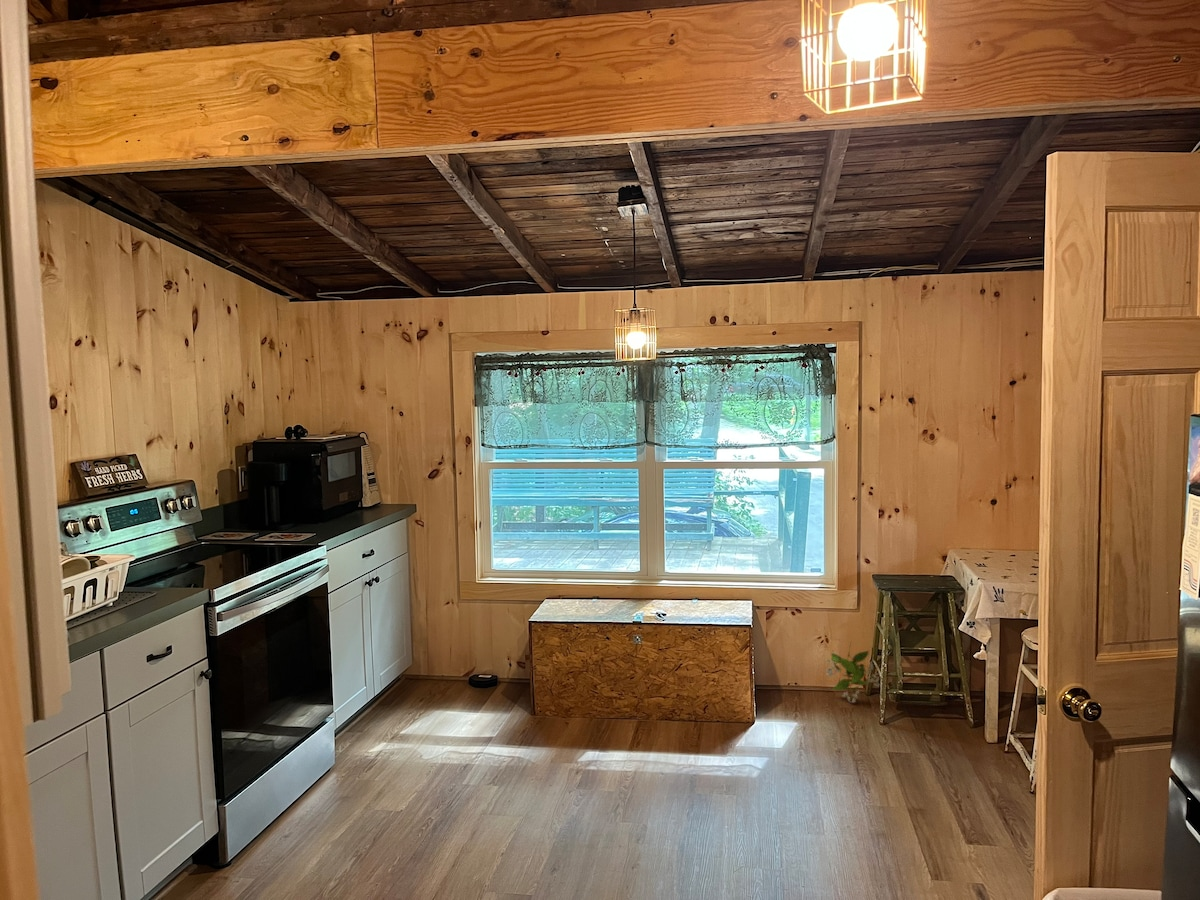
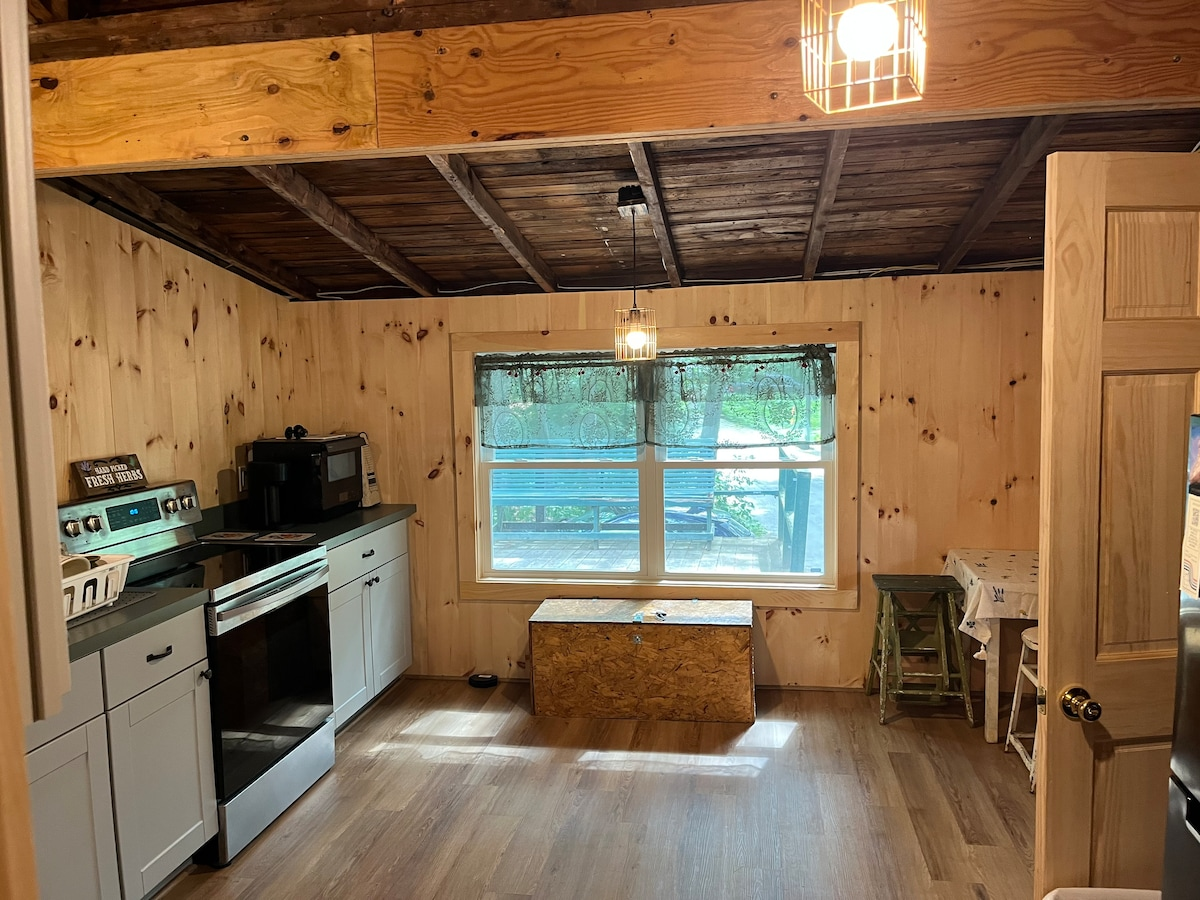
- decorative plant [825,642,892,704]
